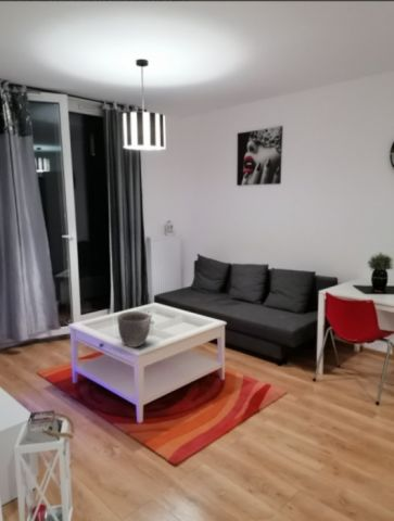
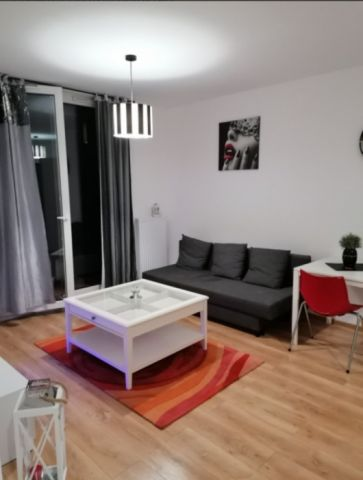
- bowl [116,310,152,348]
